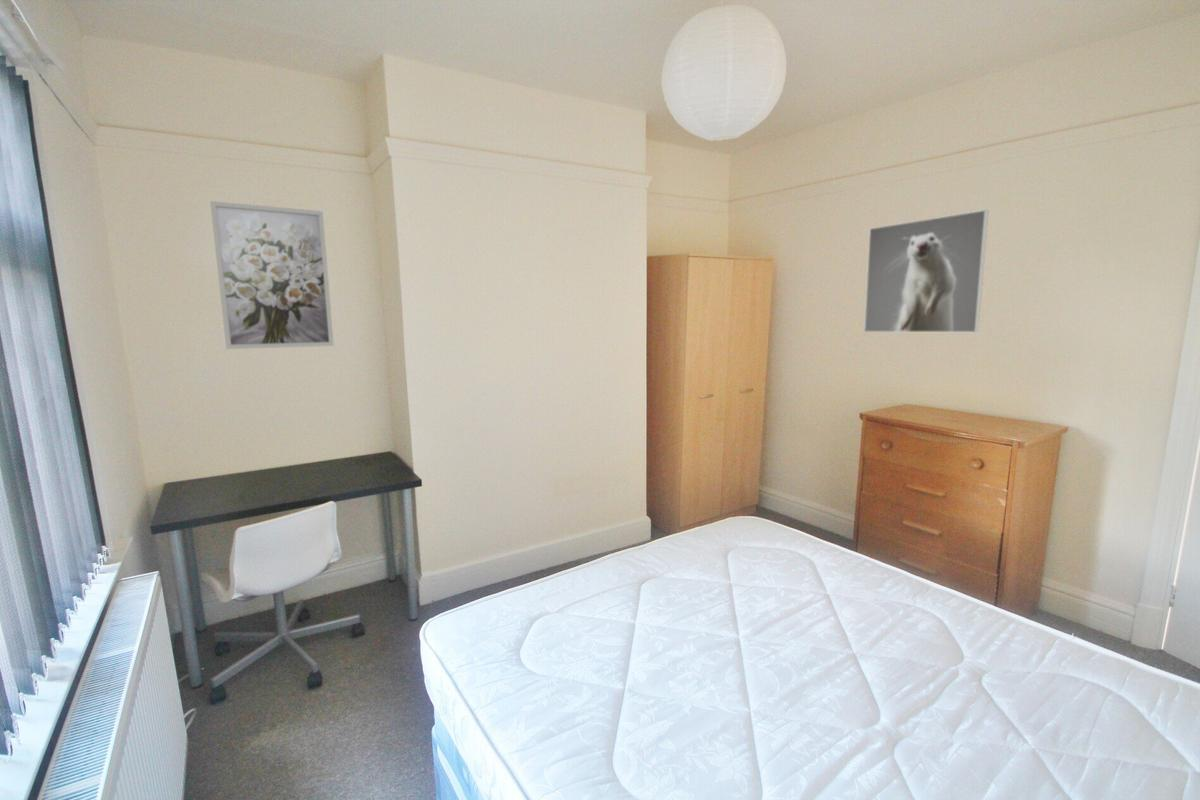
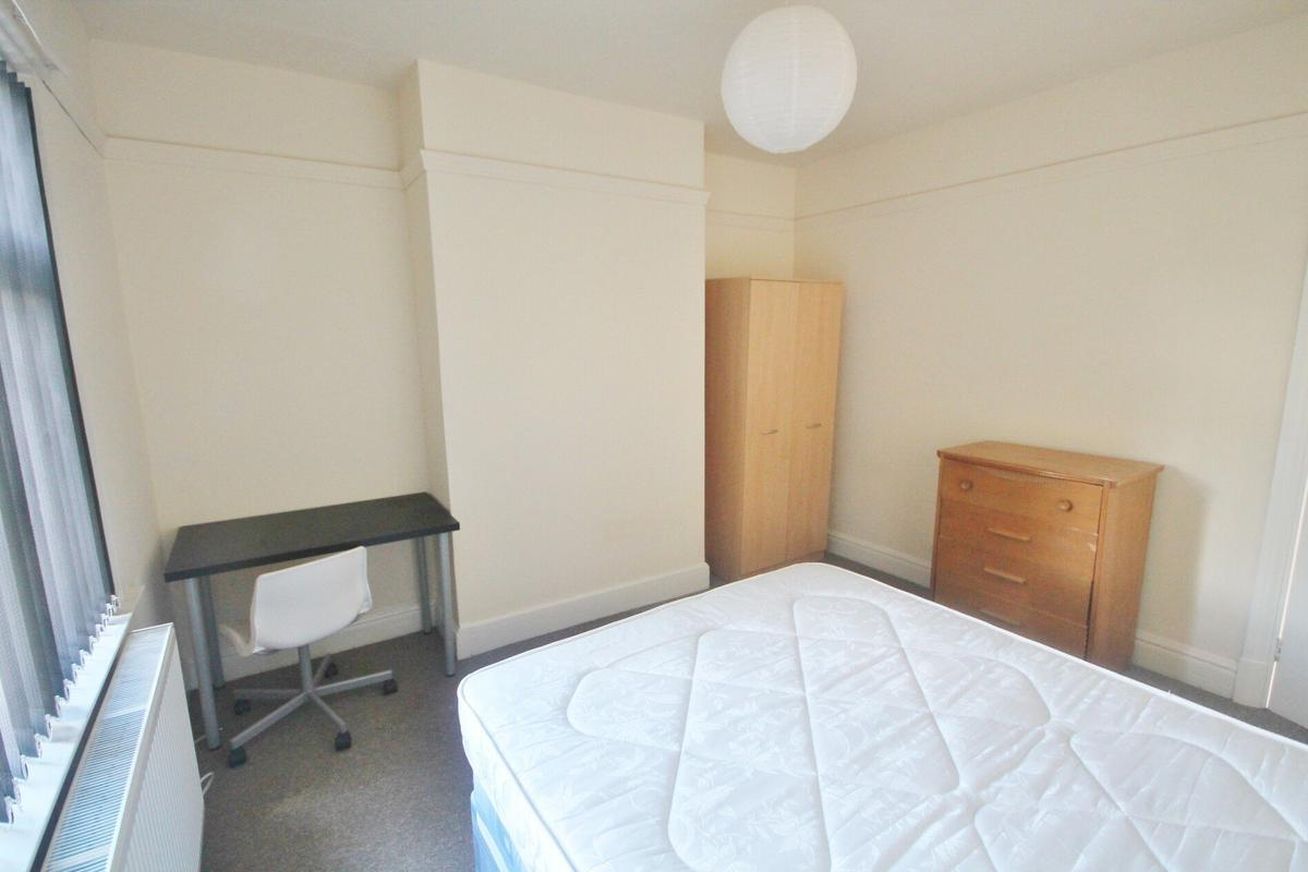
- wall art [209,200,335,350]
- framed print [863,209,990,334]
